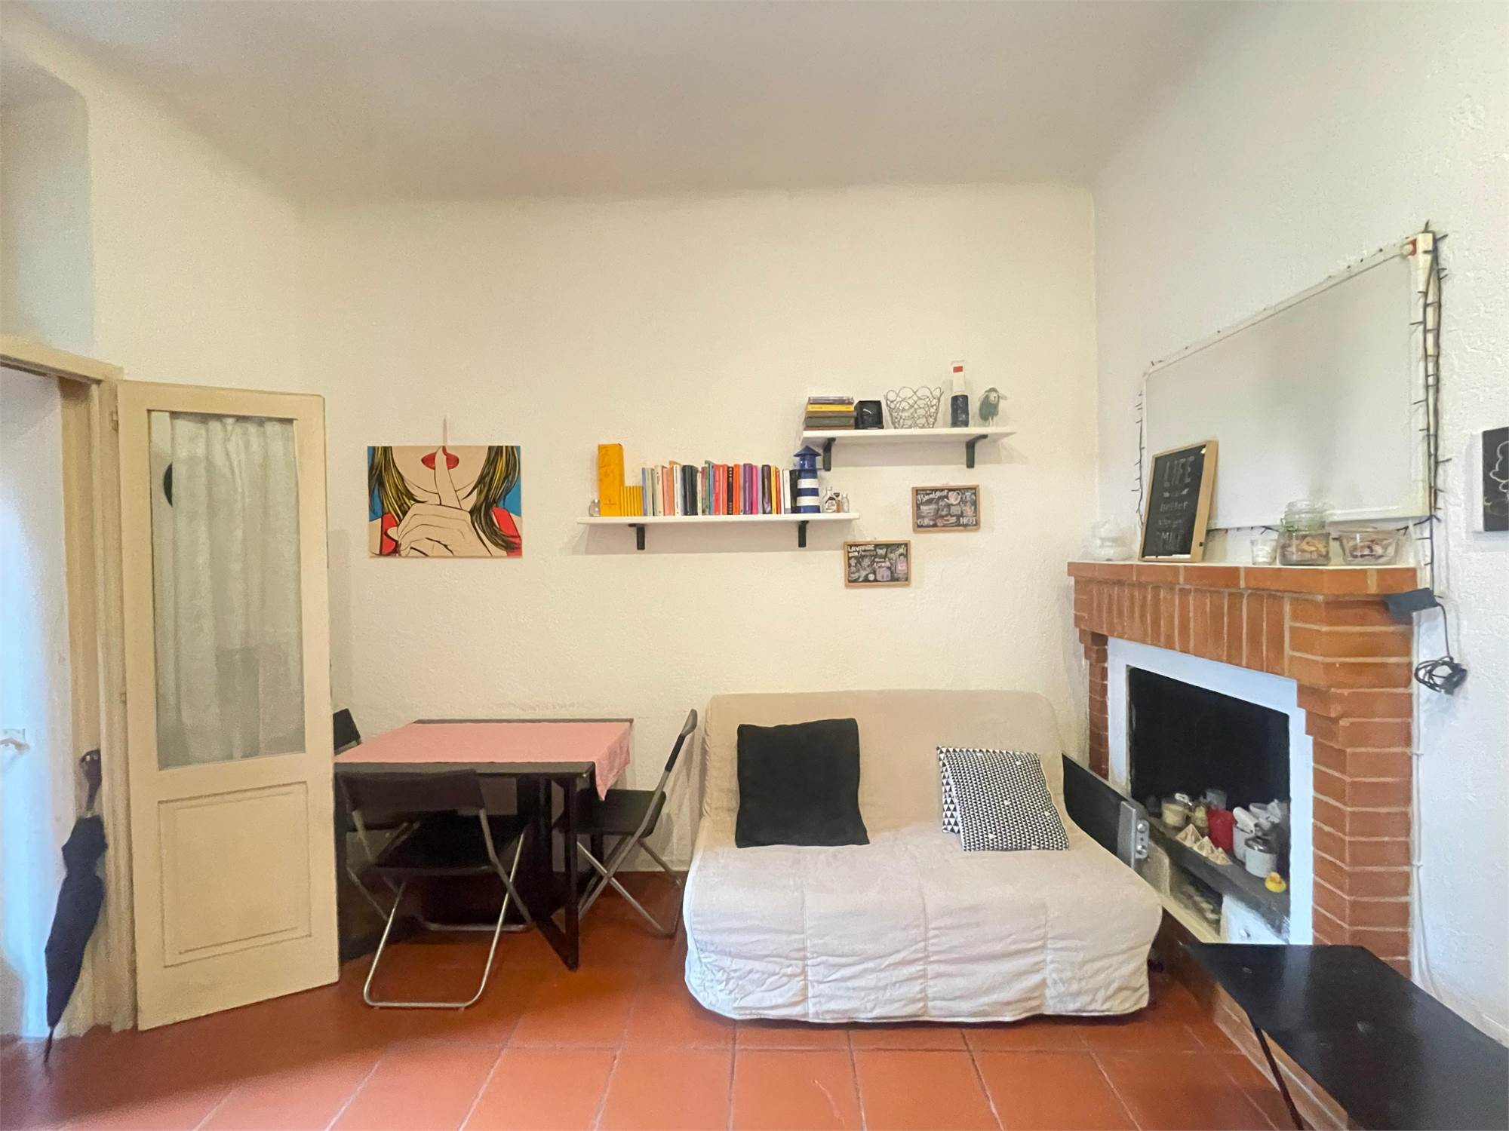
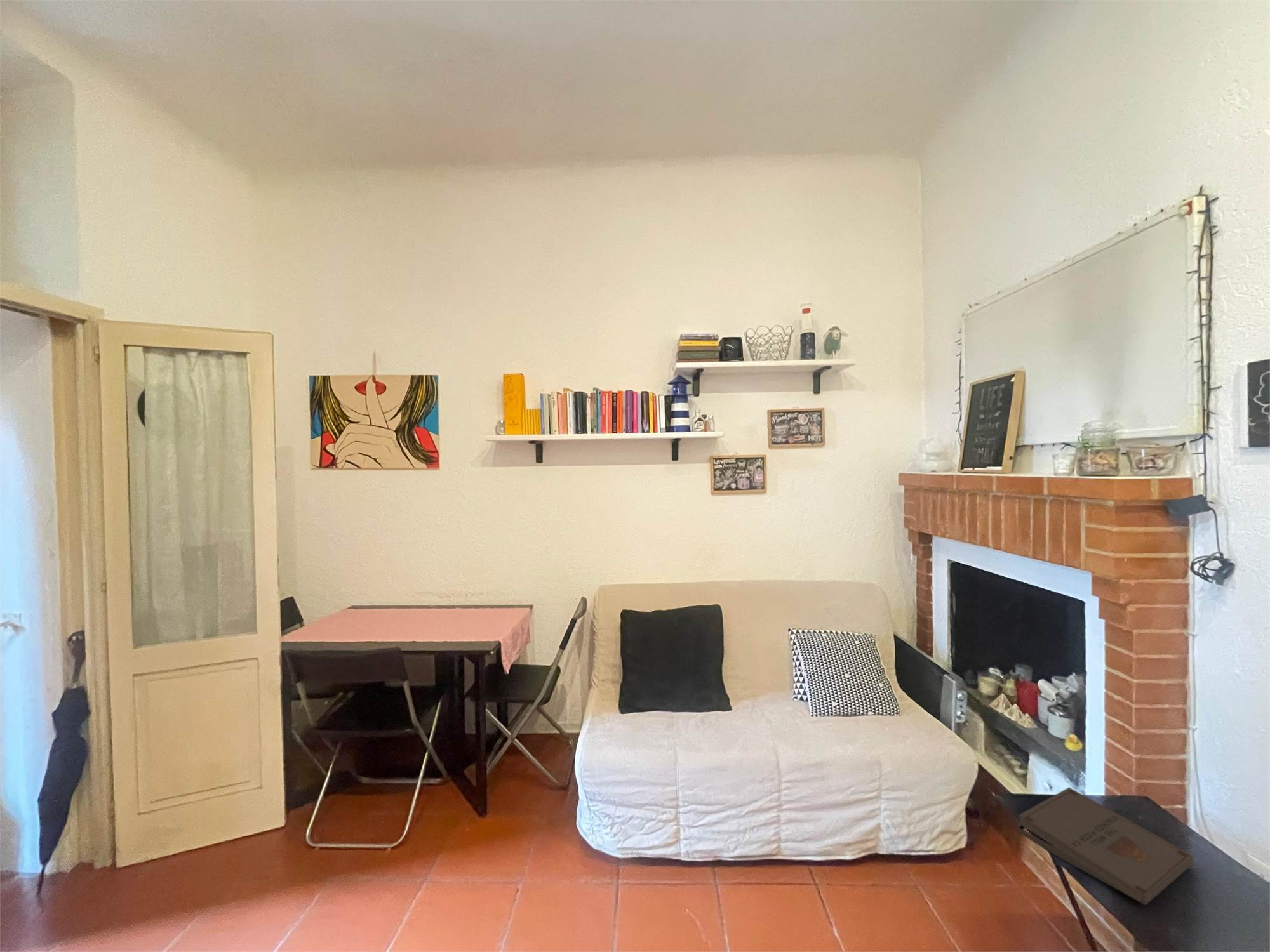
+ pizza box [1017,786,1194,906]
